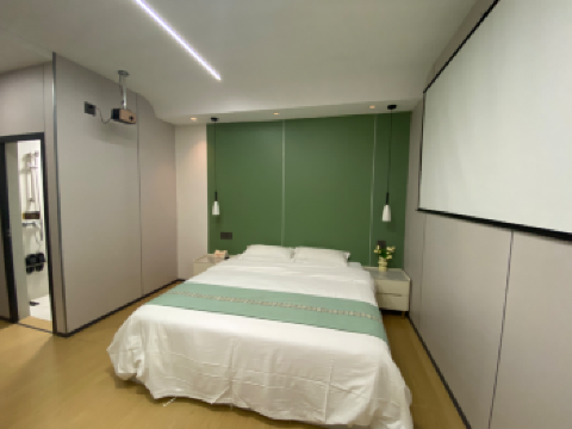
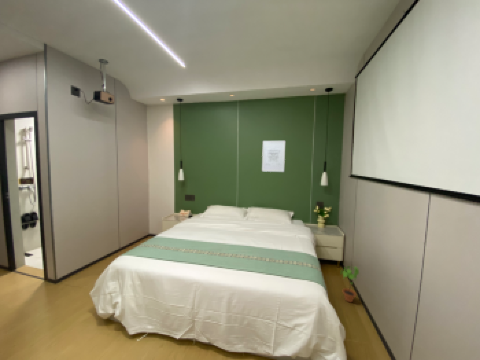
+ potted plant [340,265,360,303]
+ wall art [261,140,286,173]
